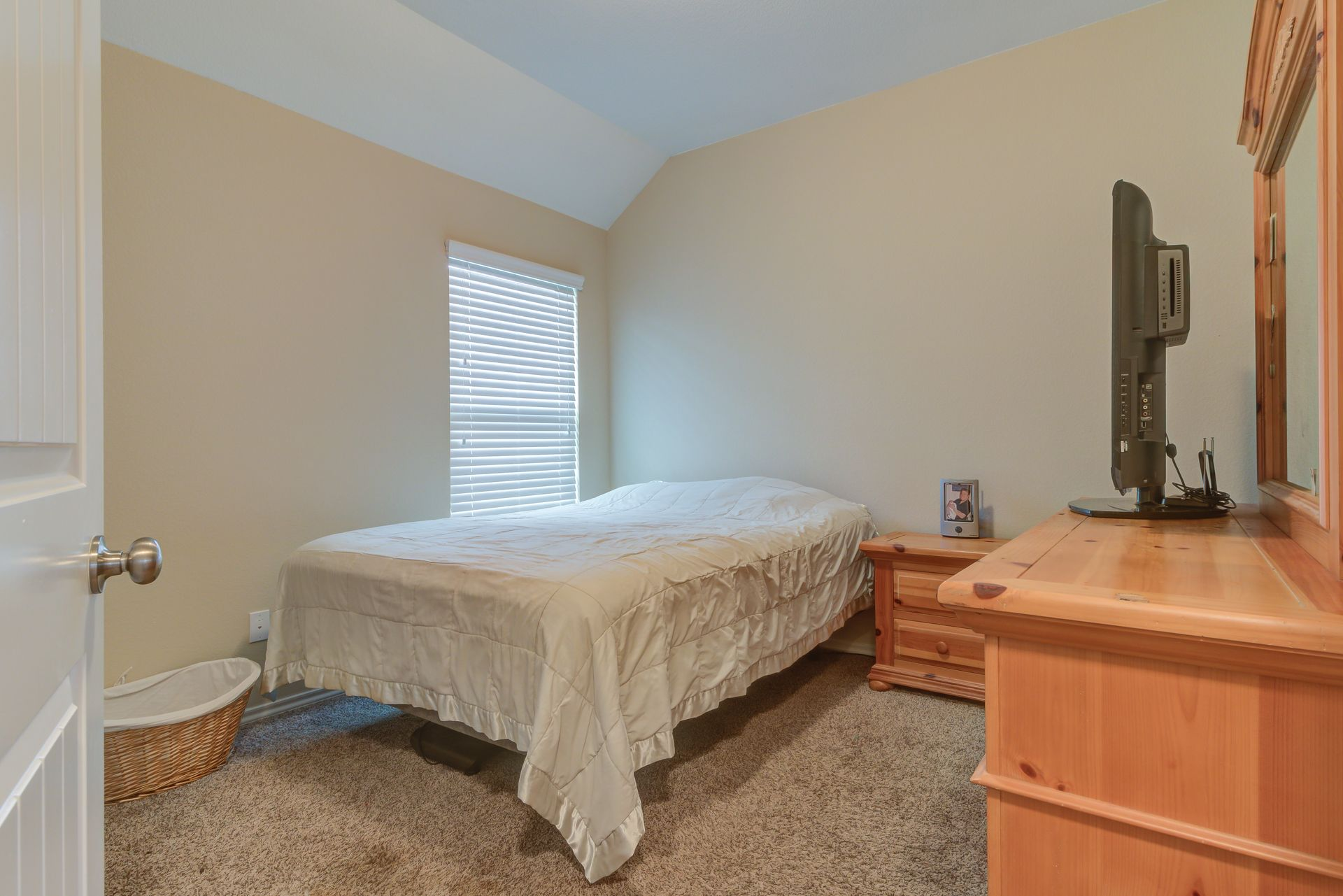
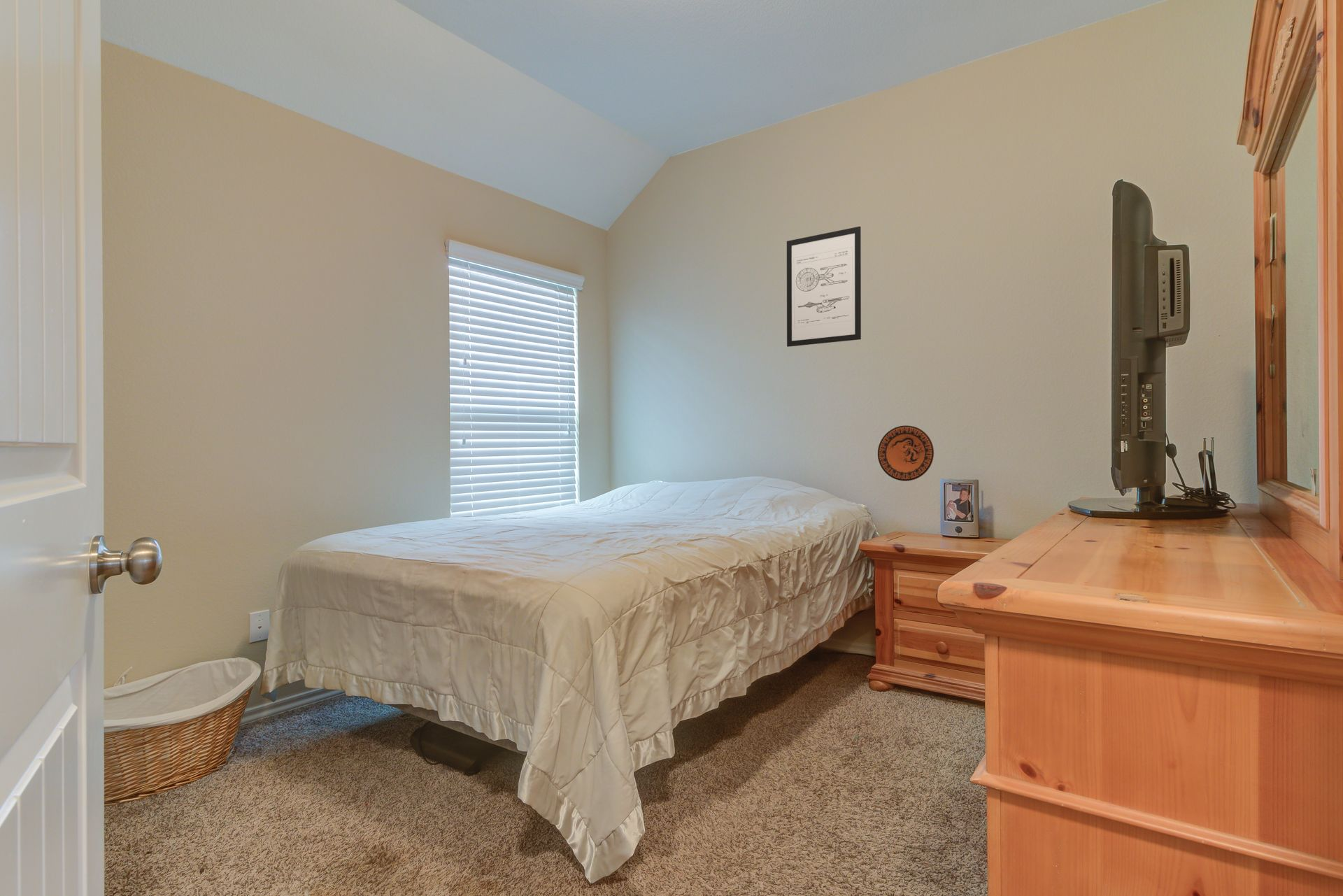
+ decorative plate [877,425,935,482]
+ wall art [786,226,862,348]
